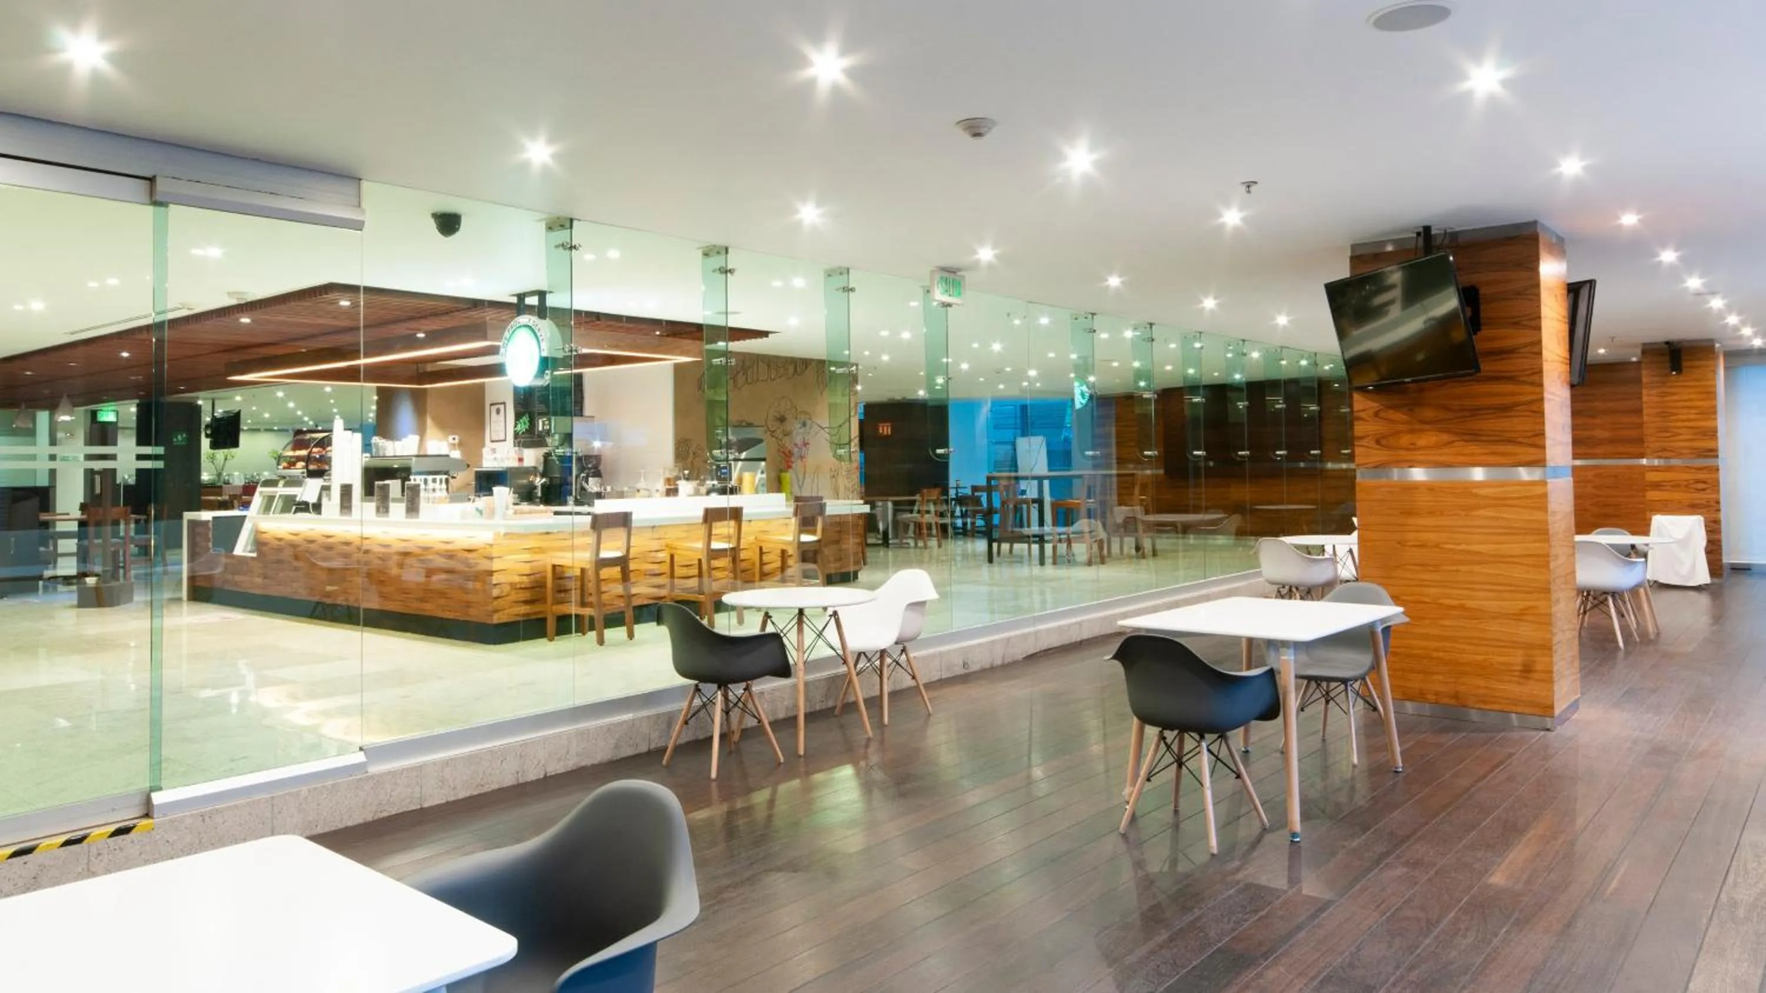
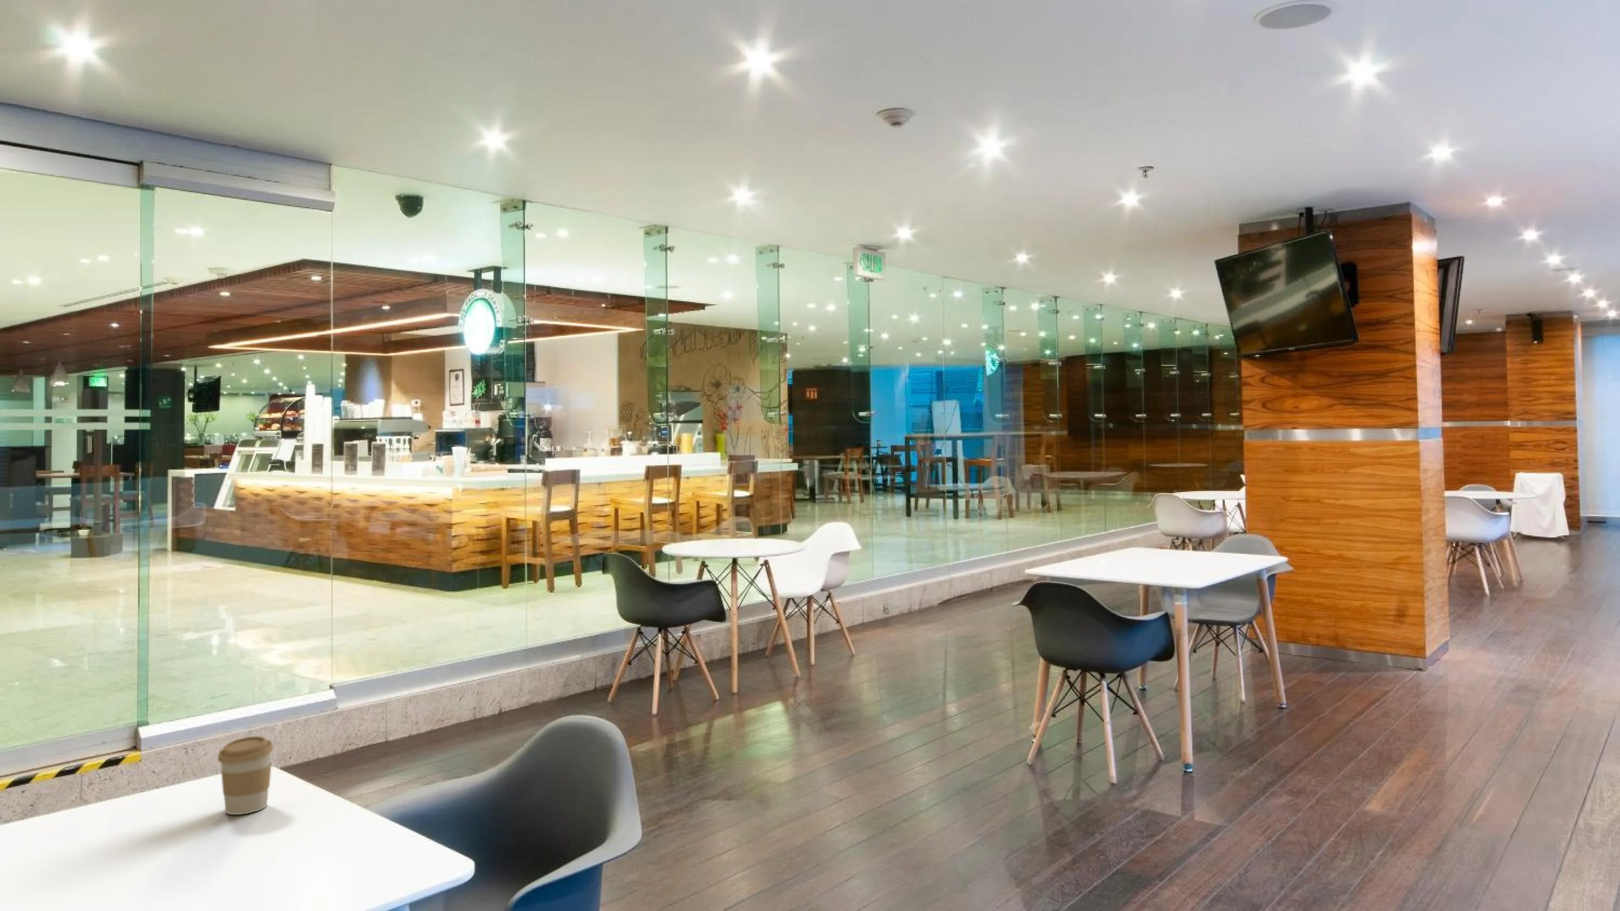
+ coffee cup [217,735,275,815]
